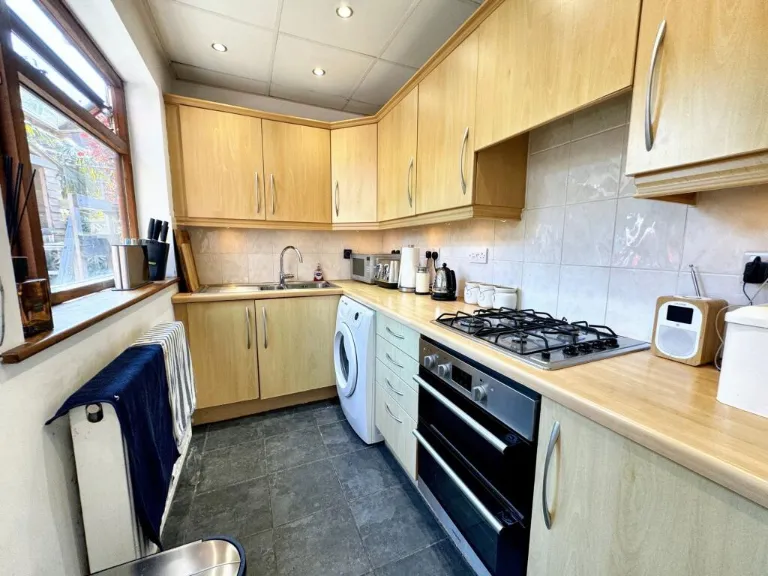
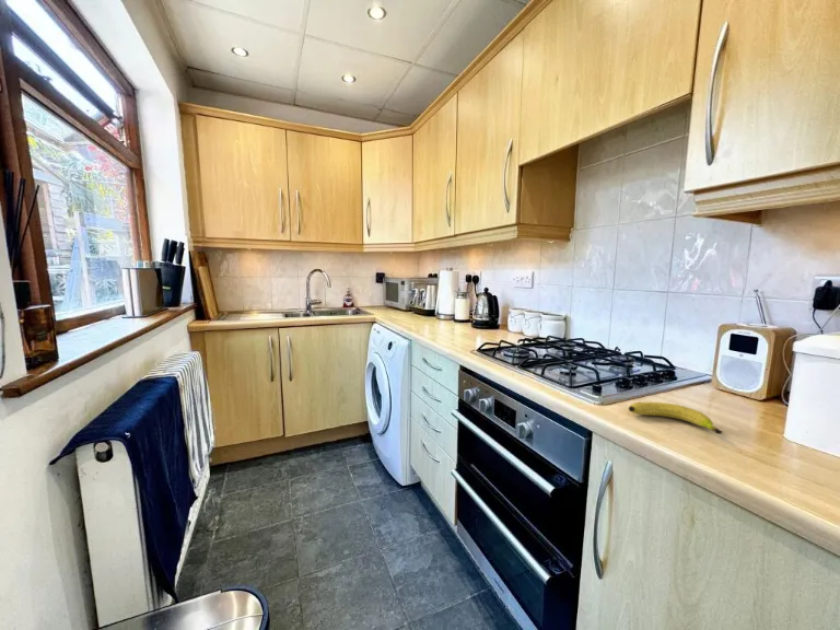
+ fruit [628,401,723,435]
